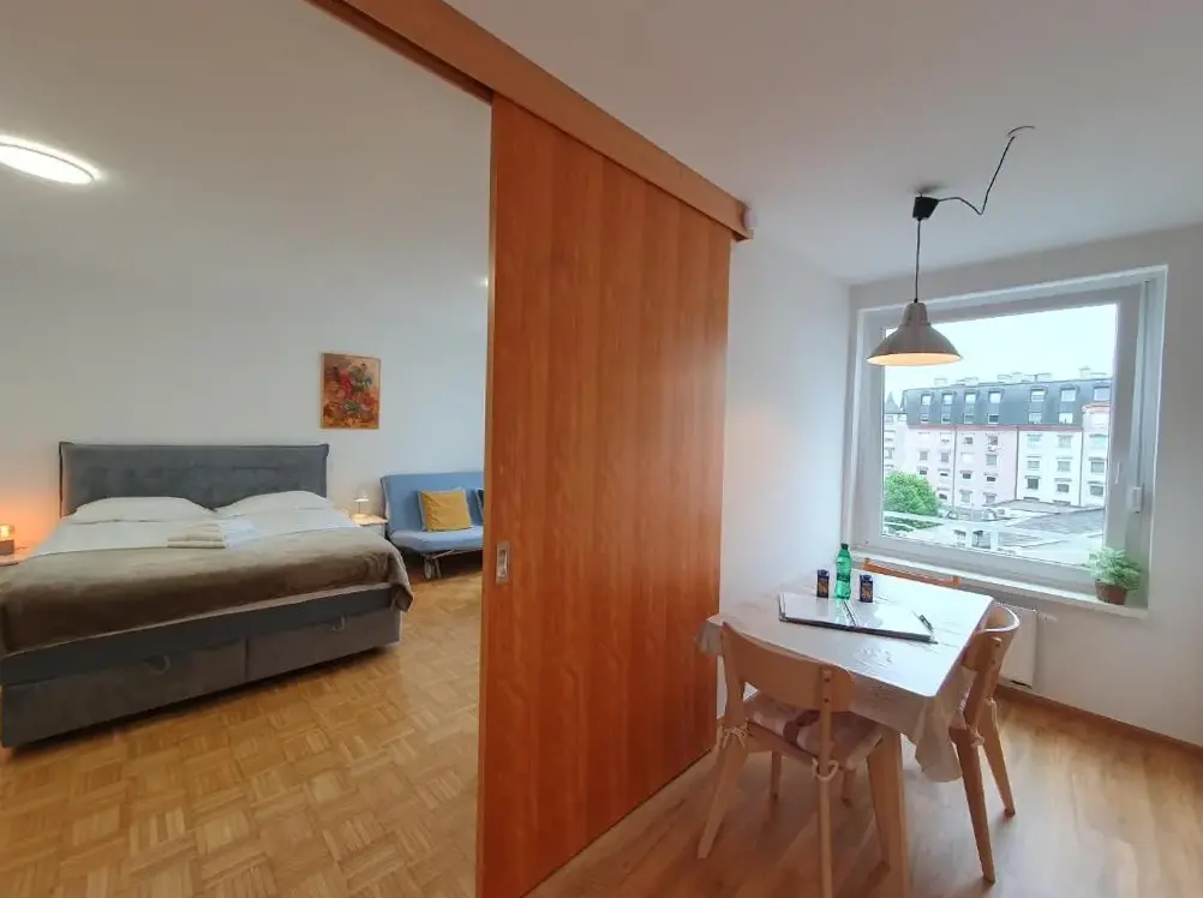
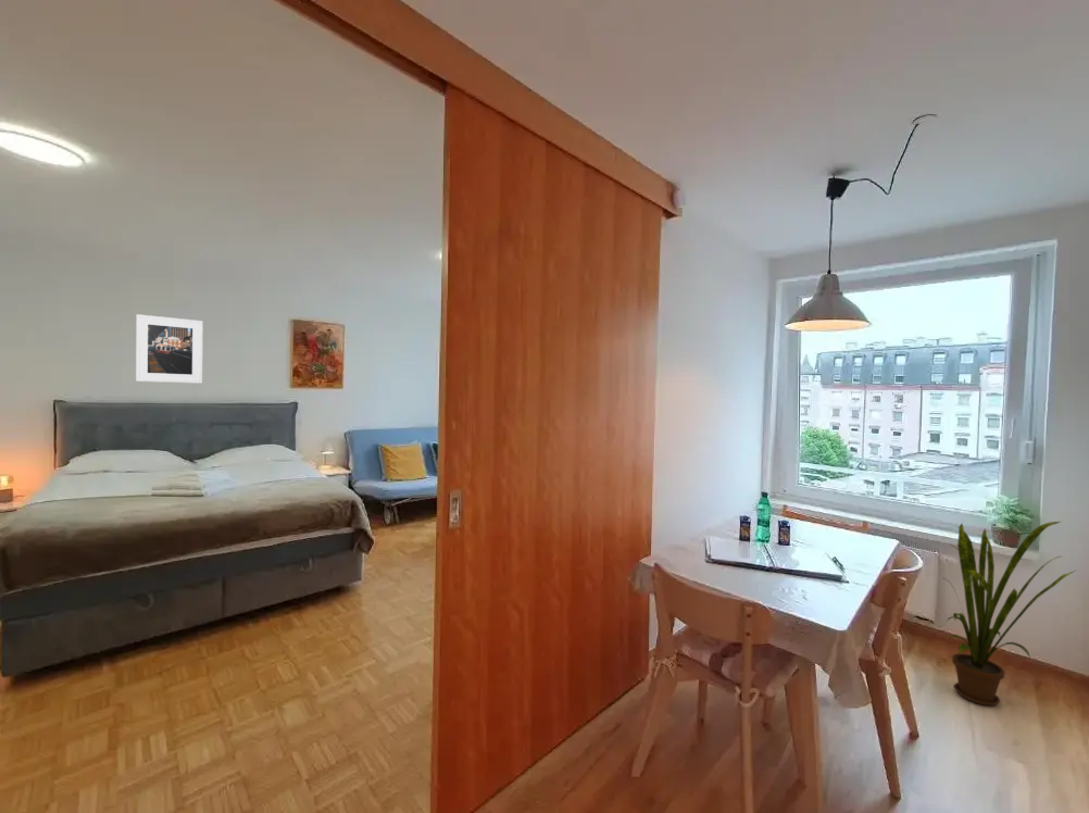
+ house plant [943,521,1076,706]
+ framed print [135,313,204,385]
